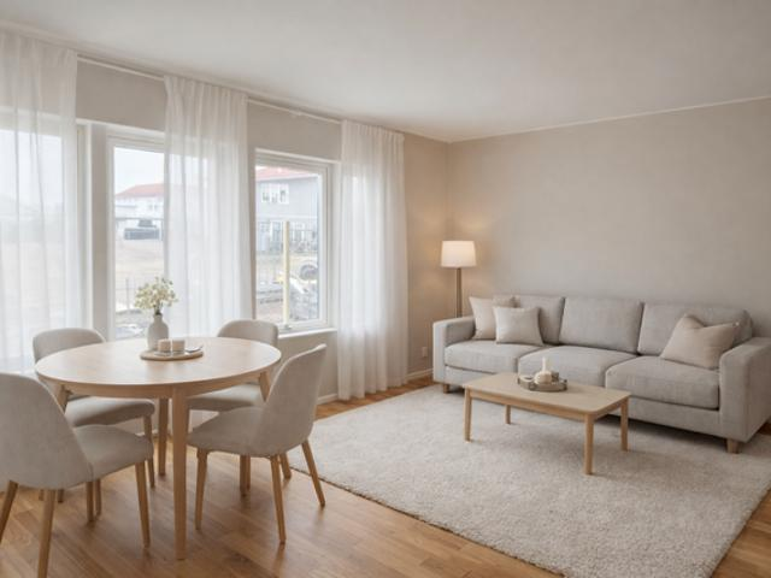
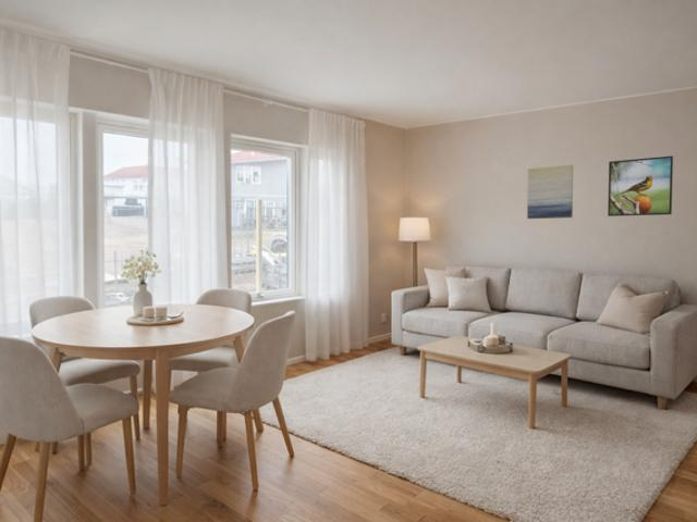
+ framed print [607,154,674,217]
+ wall art [526,164,574,220]
